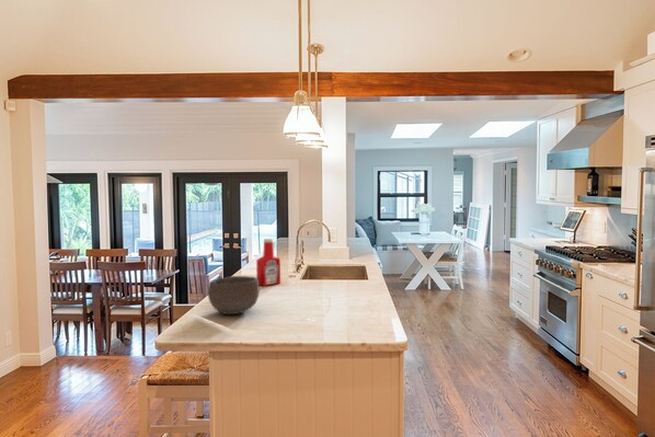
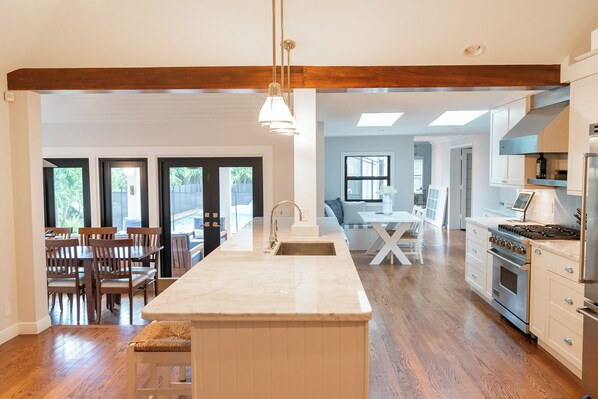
- soap bottle [255,238,281,287]
- bowl [207,275,261,315]
